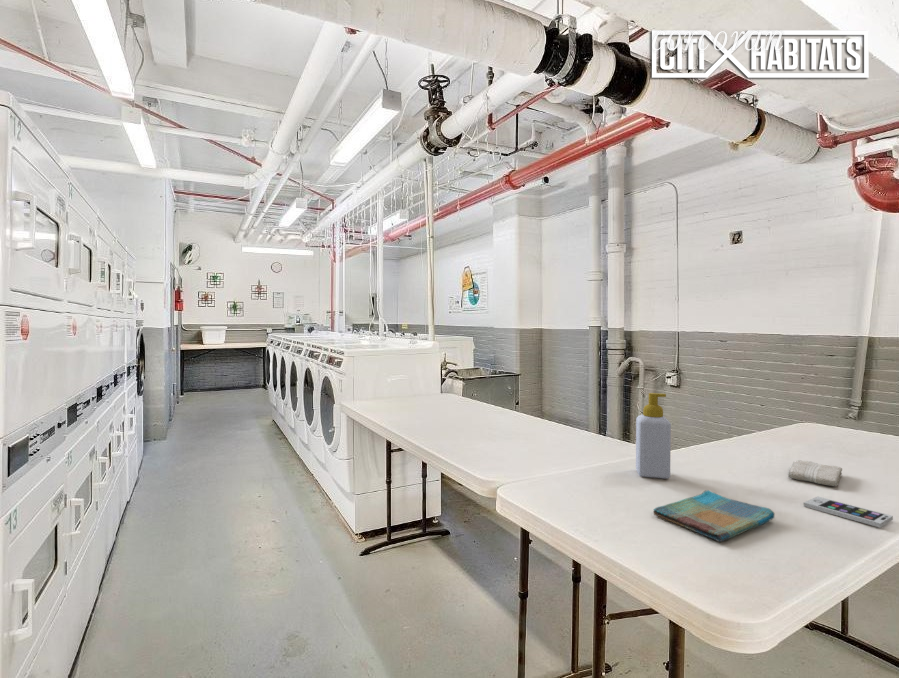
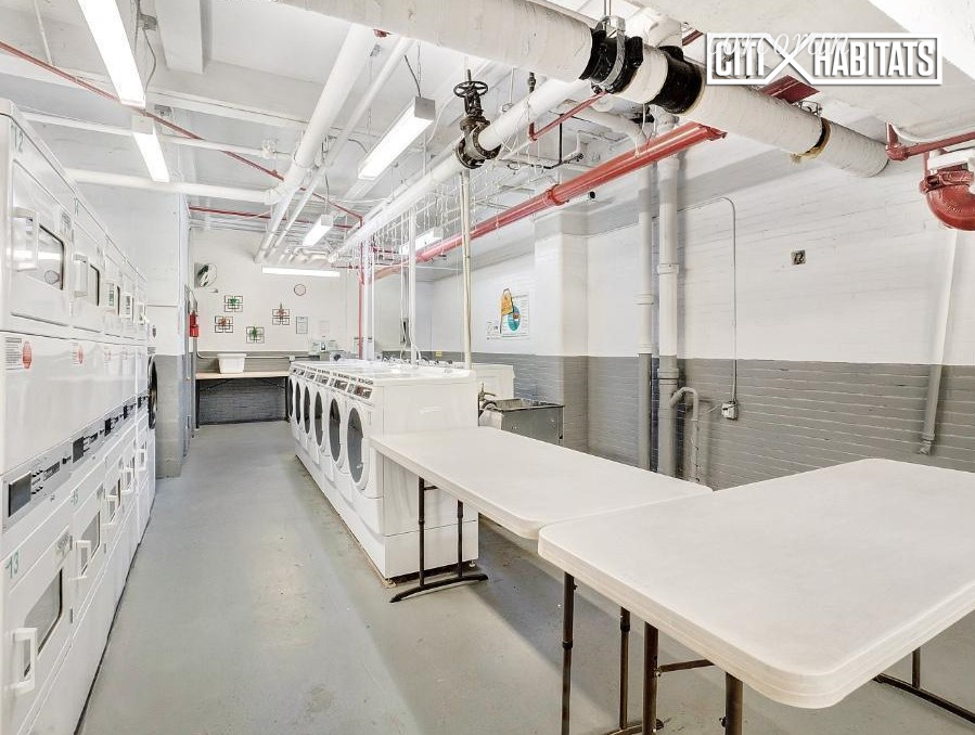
- smartphone [803,495,894,529]
- washcloth [787,459,843,487]
- soap bottle [635,392,672,480]
- dish towel [652,489,776,543]
